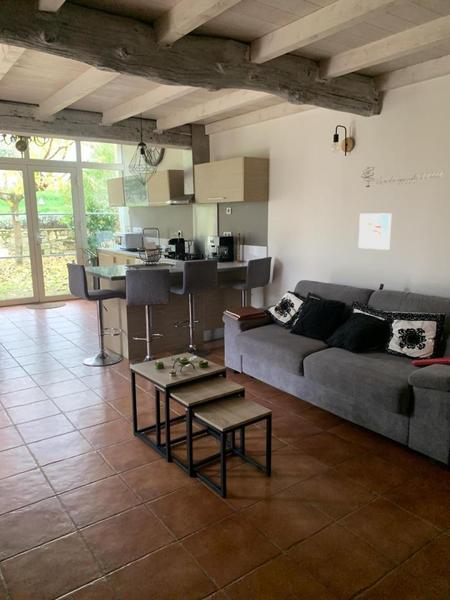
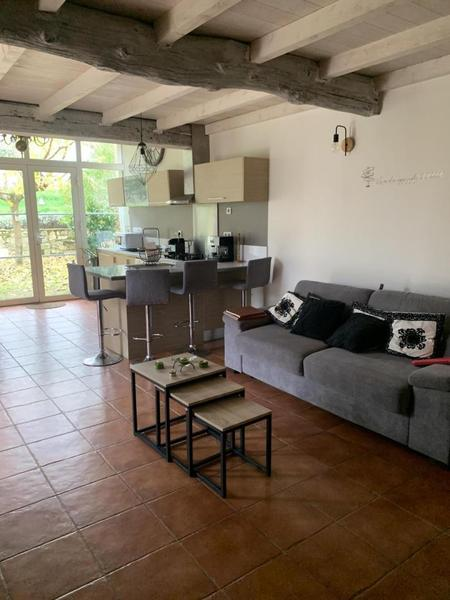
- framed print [357,212,393,251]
